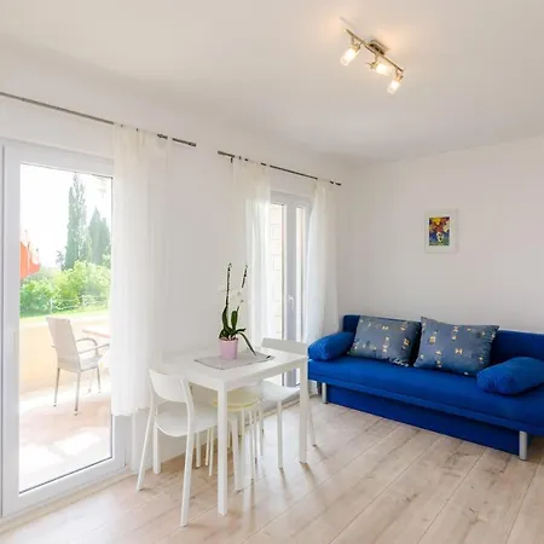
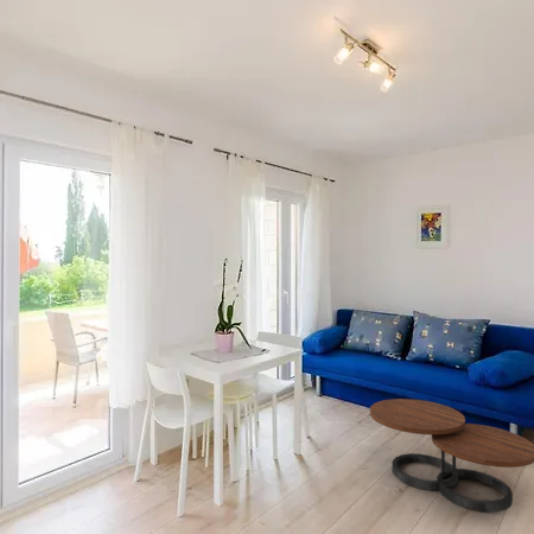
+ coffee table [369,398,534,513]
